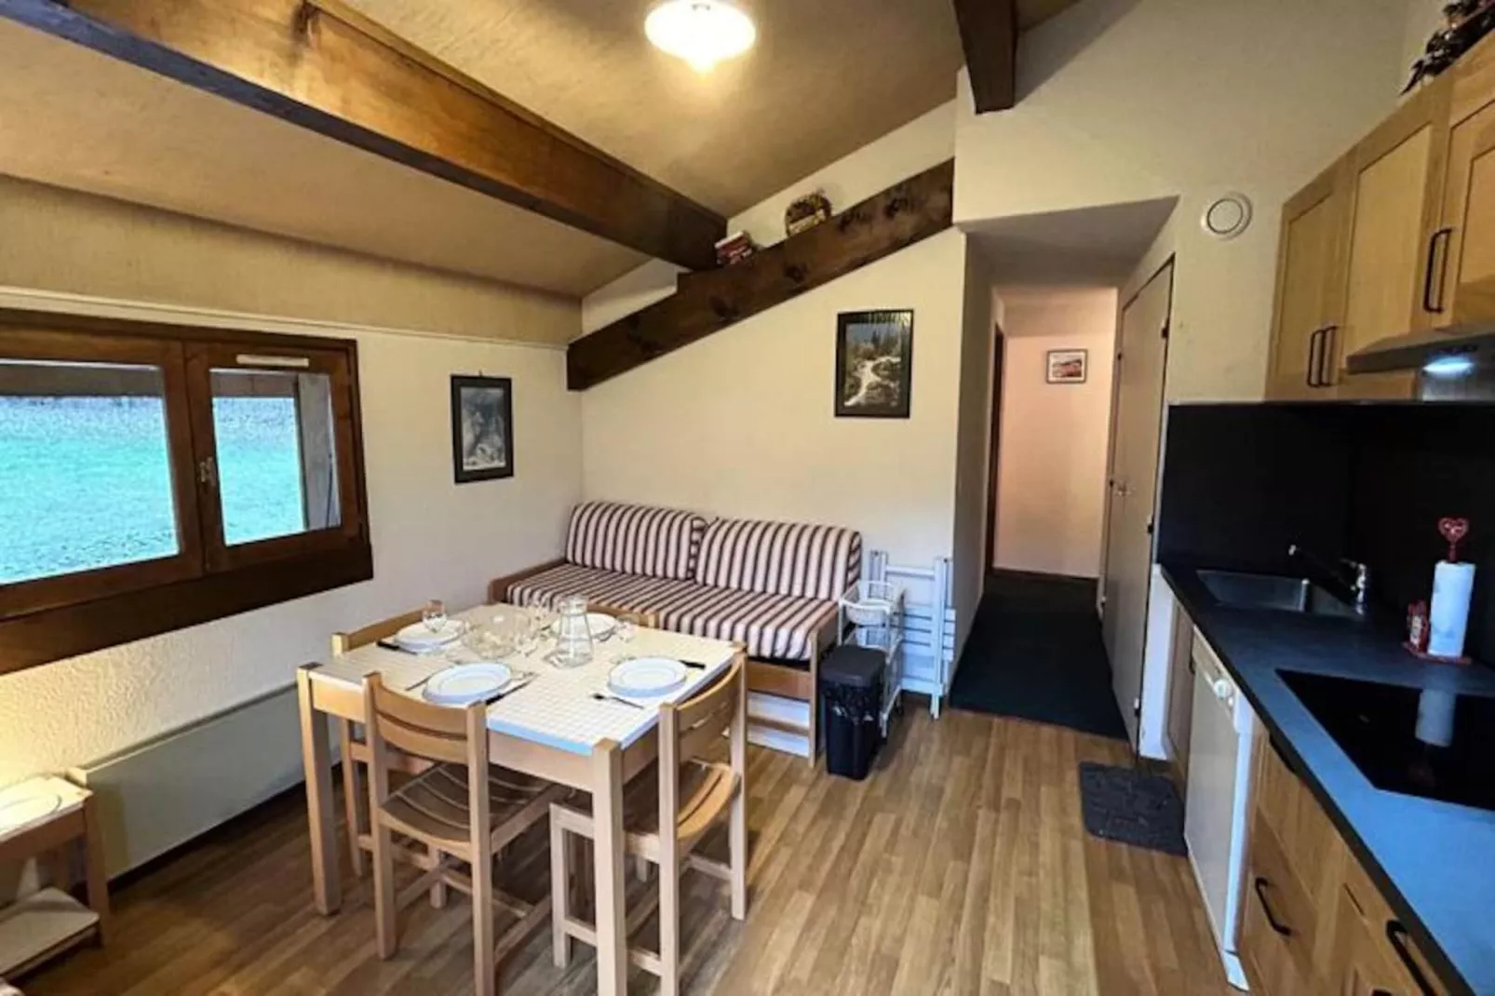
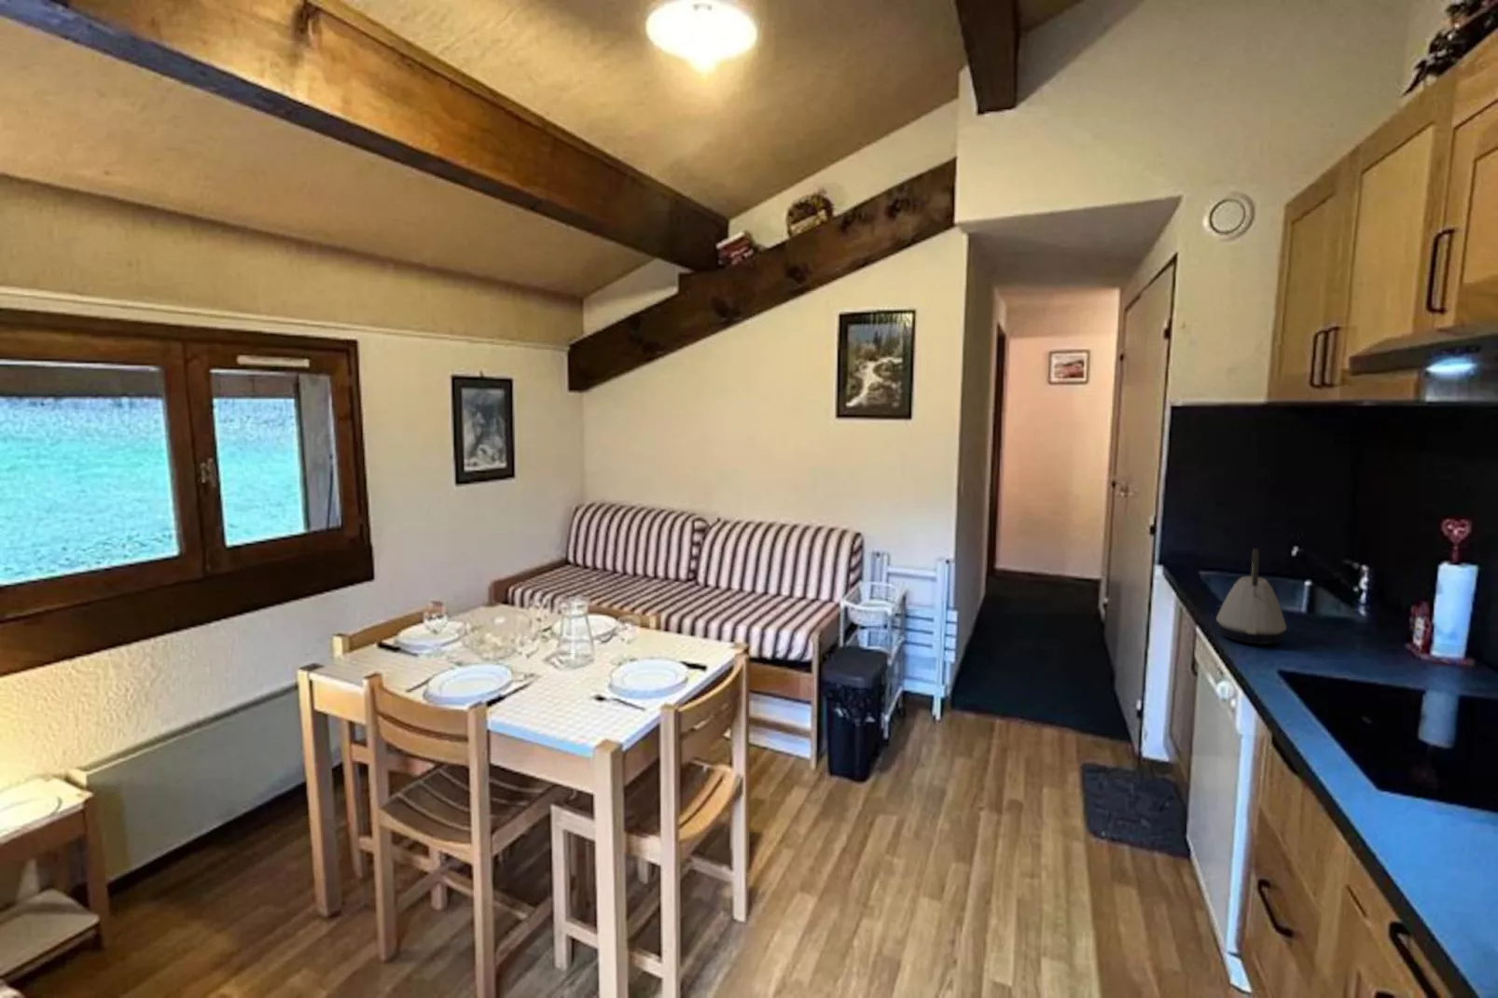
+ kettle [1215,548,1288,645]
